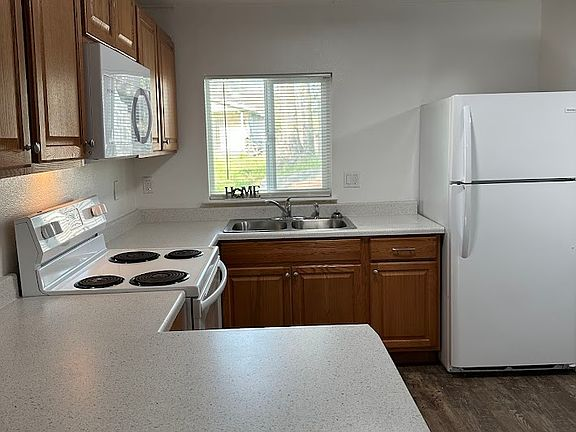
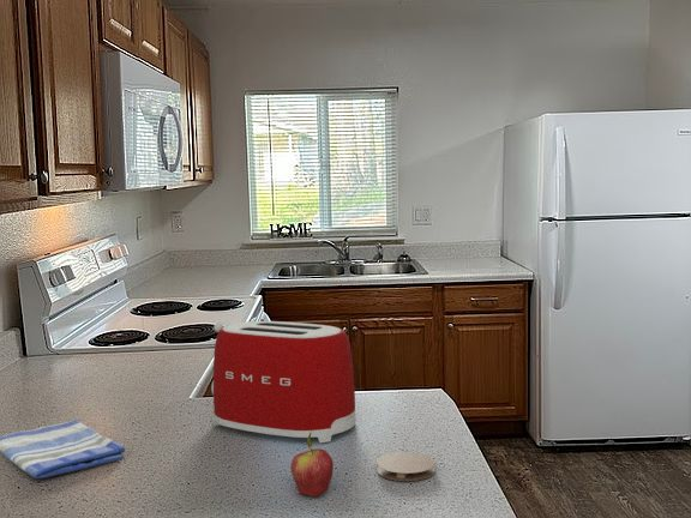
+ fruit [289,430,335,499]
+ toaster [210,320,357,444]
+ dish towel [0,418,126,480]
+ coaster [375,451,437,482]
